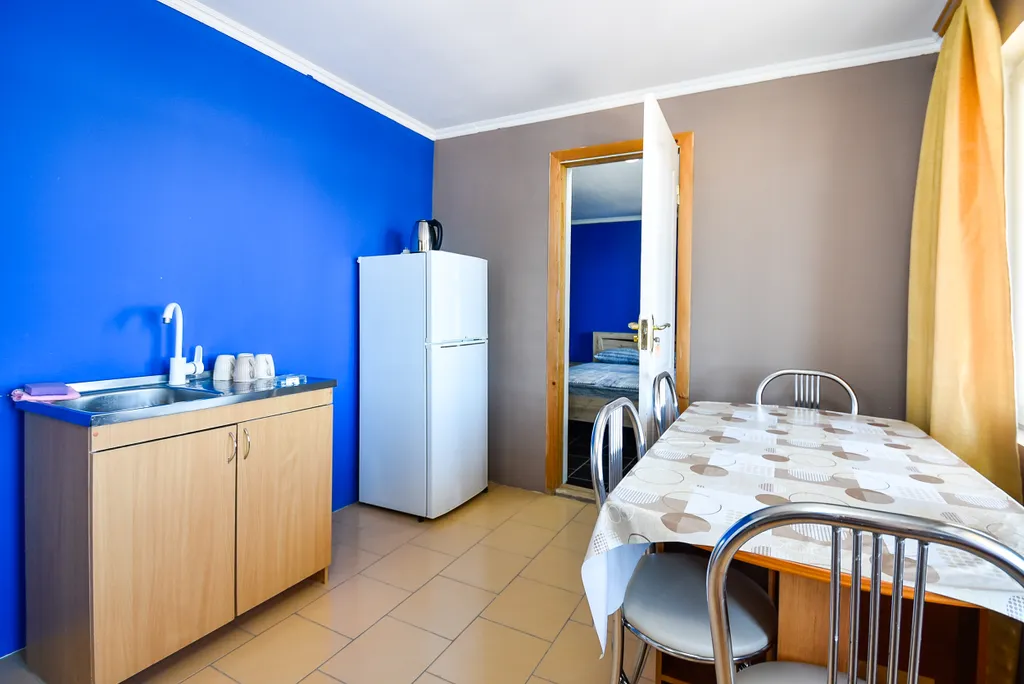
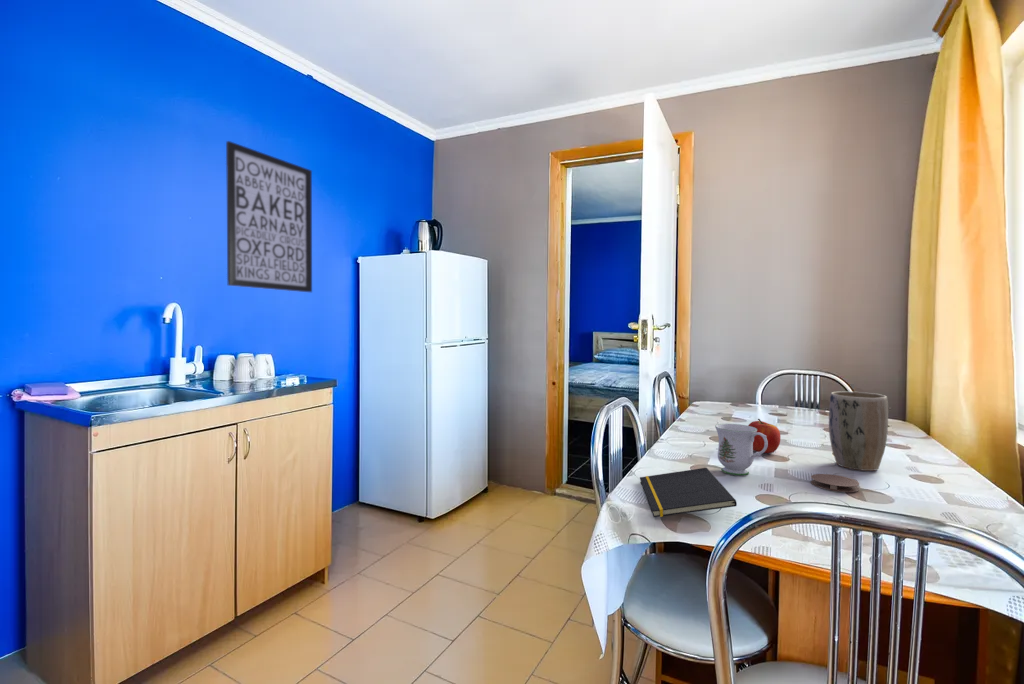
+ coaster [810,473,860,493]
+ mug [714,423,768,476]
+ wall art [225,140,313,293]
+ plant pot [828,390,889,472]
+ apple [747,418,782,454]
+ notepad [639,467,738,518]
